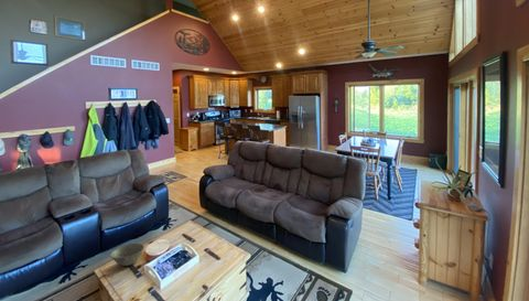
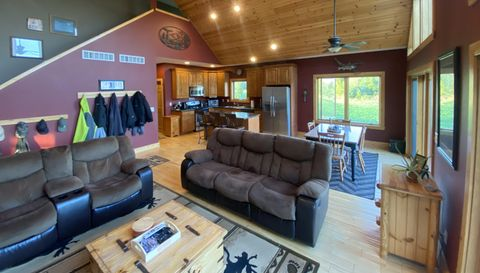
- bowl [109,243,145,267]
